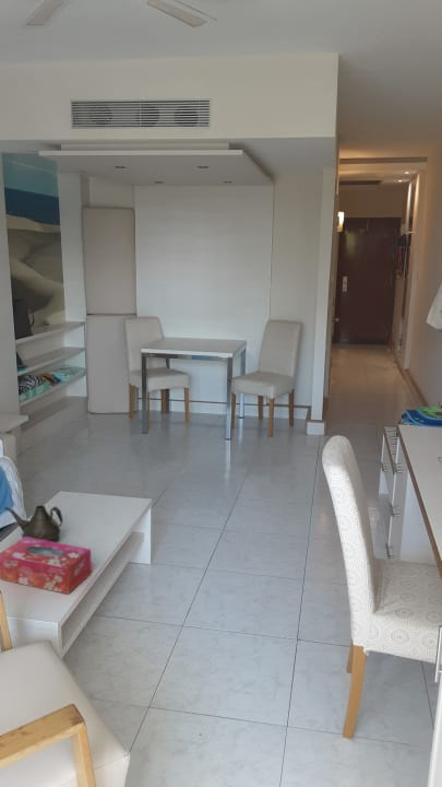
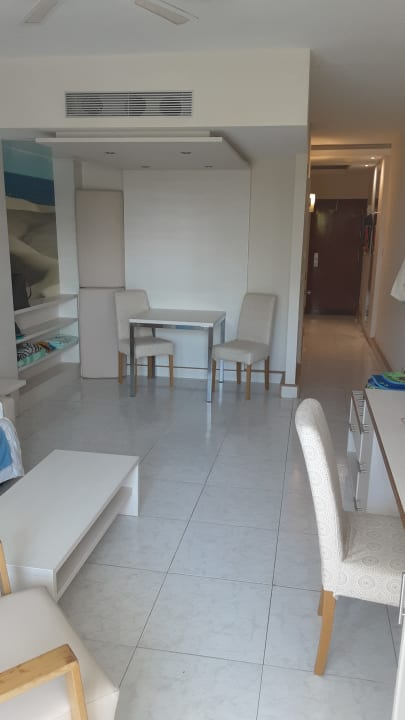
- teapot [3,504,64,543]
- tissue box [0,537,93,595]
